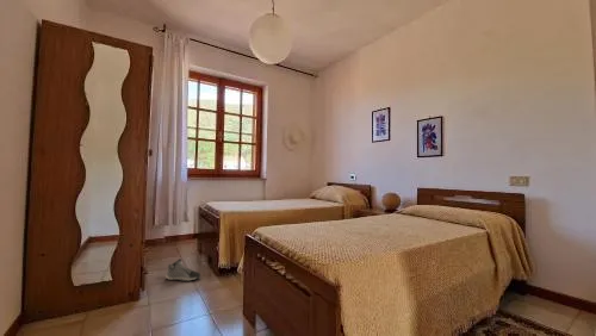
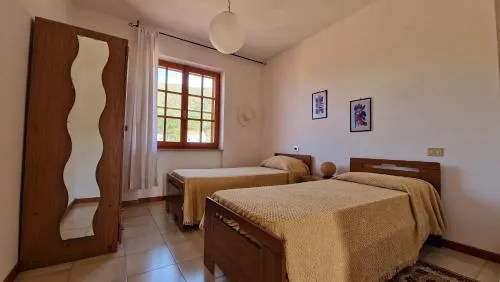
- sneaker [164,257,201,282]
